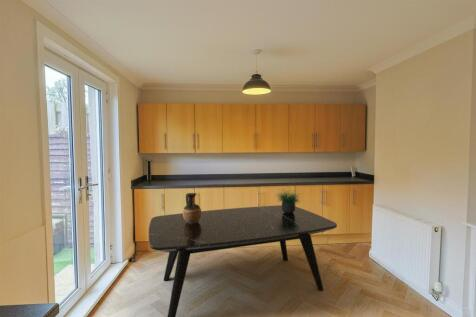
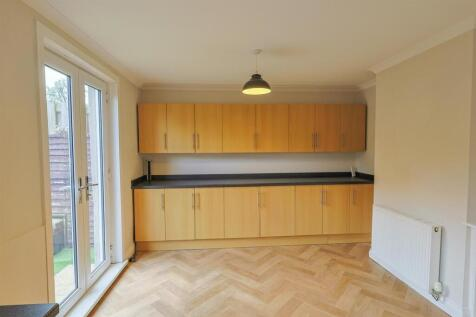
- potted plant [275,183,303,214]
- dining table [147,204,338,317]
- ceramic jug [182,192,202,224]
